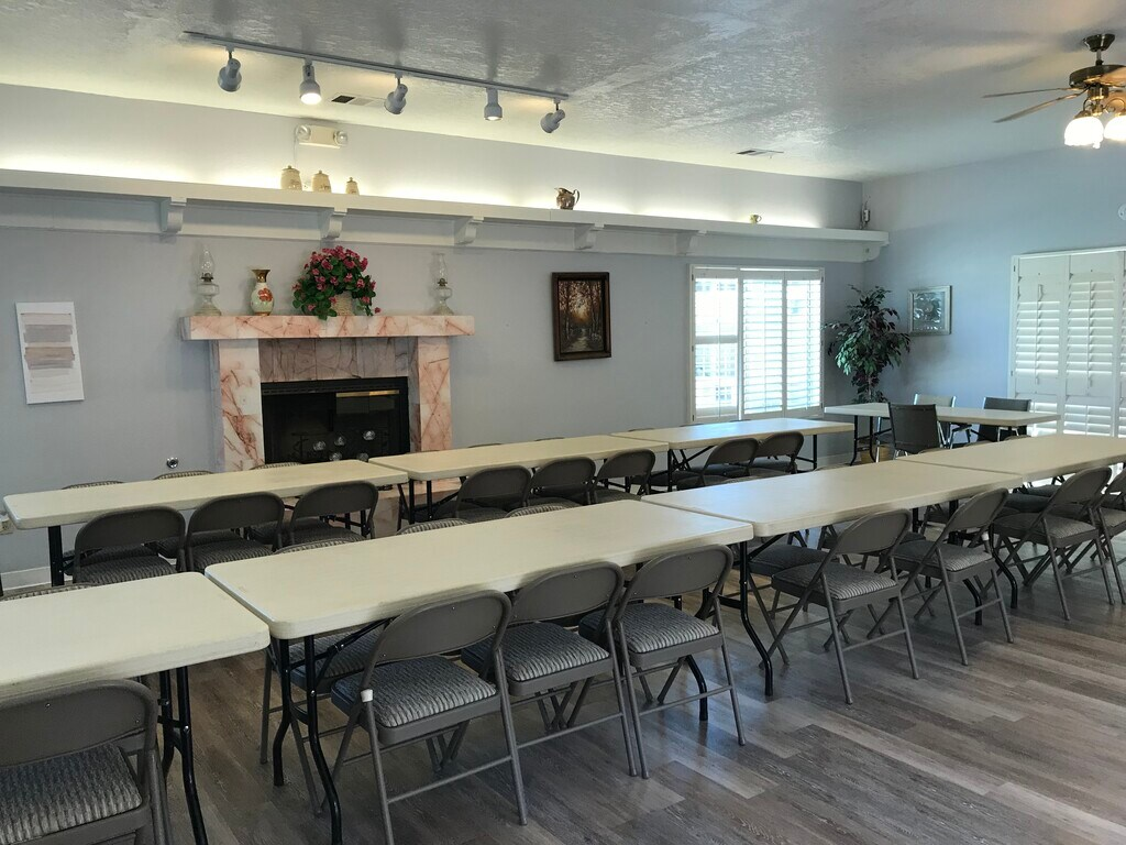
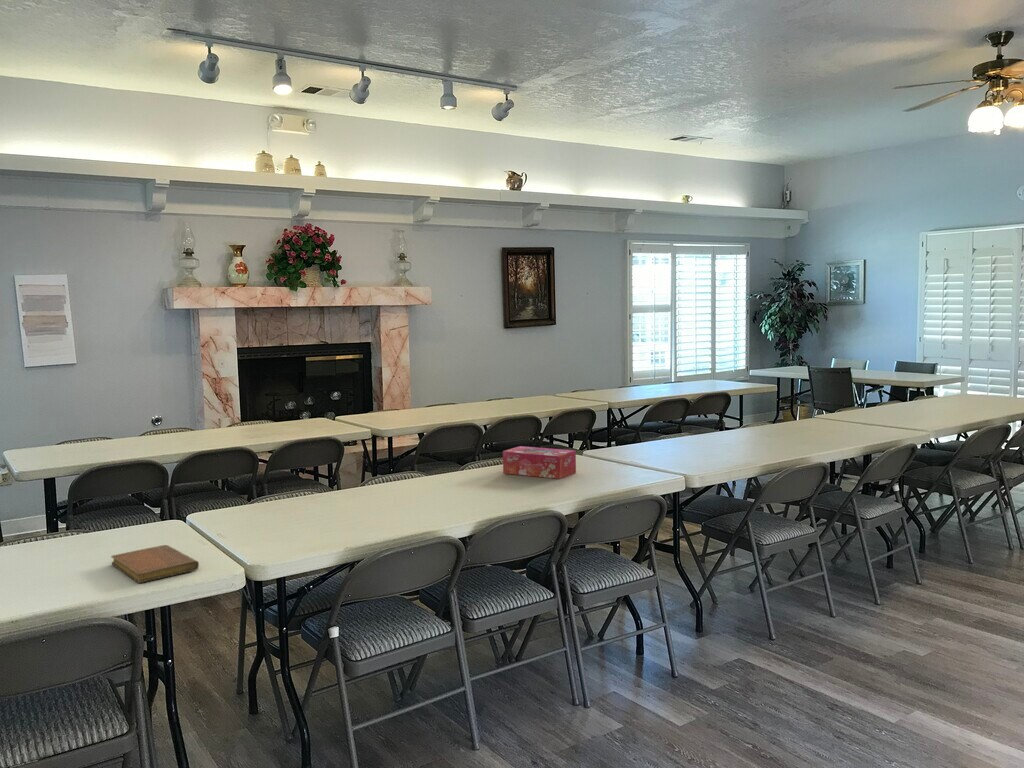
+ notebook [110,544,200,584]
+ tissue box [502,445,577,480]
